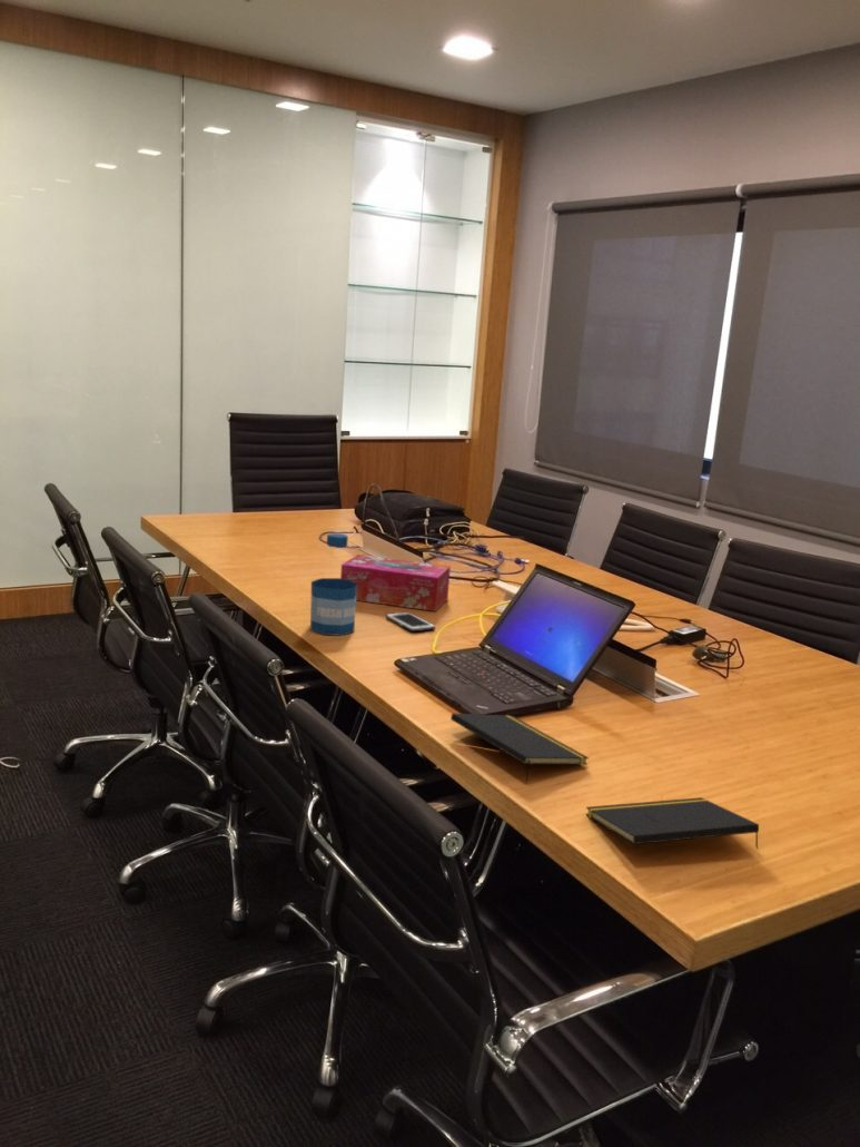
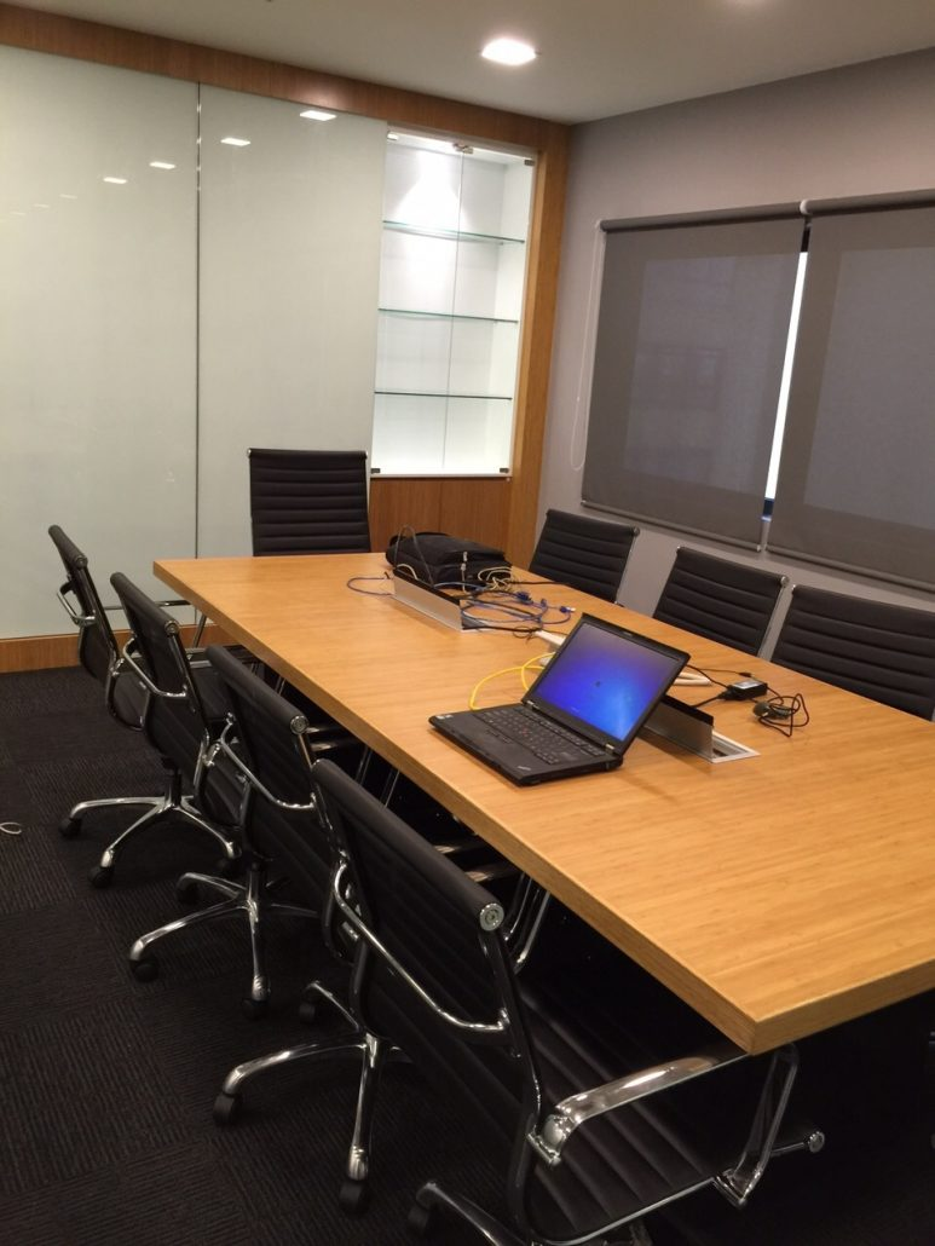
- notepad [585,796,760,851]
- cell phone [385,611,436,633]
- bottle [309,532,357,637]
- tissue box [339,553,452,612]
- notepad [449,713,590,783]
